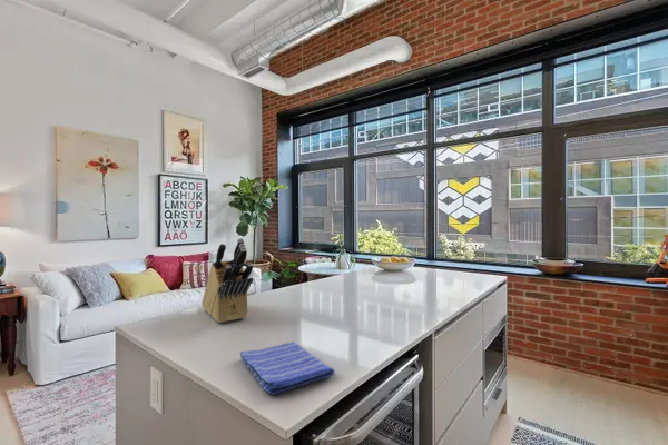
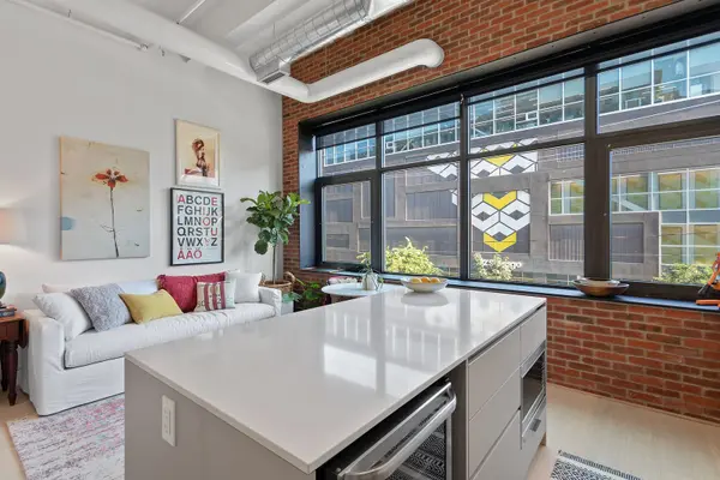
- knife block [202,238,254,324]
- dish towel [239,340,335,396]
